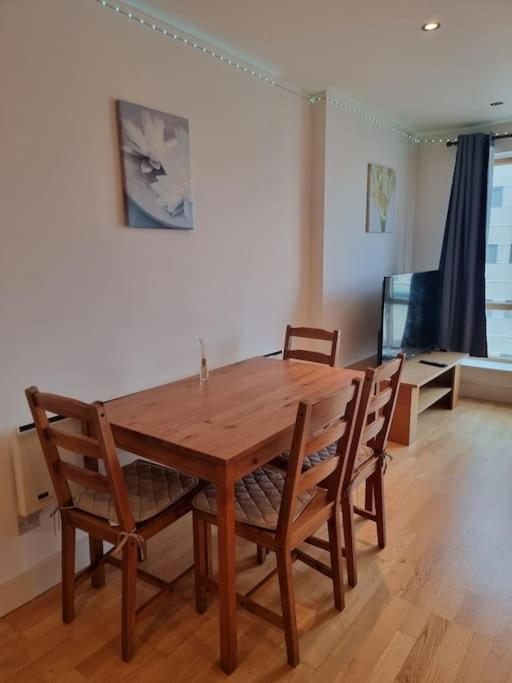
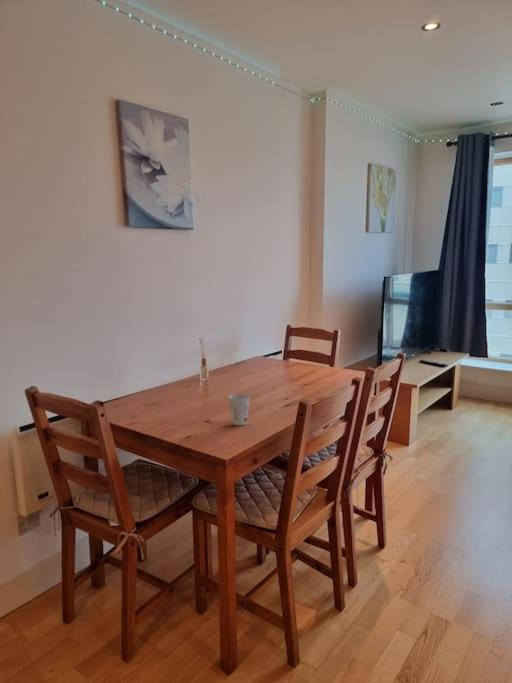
+ cup [227,393,251,426]
